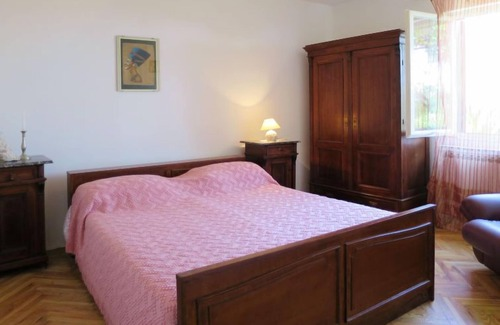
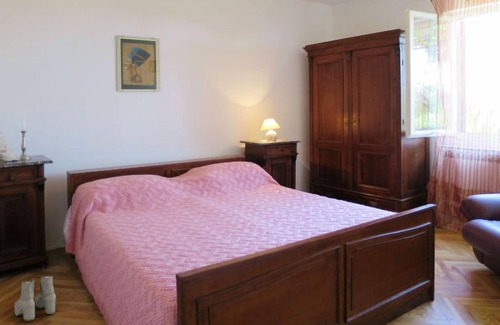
+ boots [14,274,57,322]
